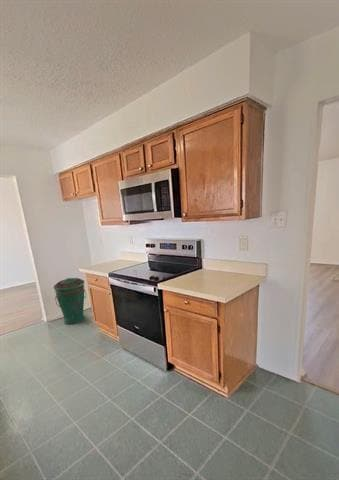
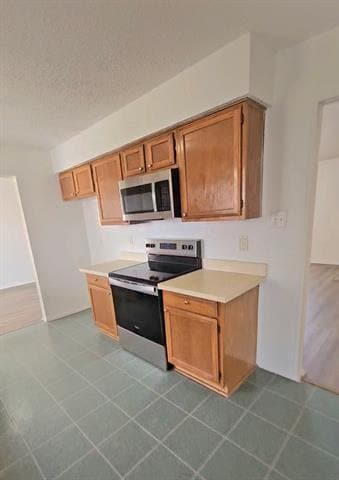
- trash can [53,277,87,326]
